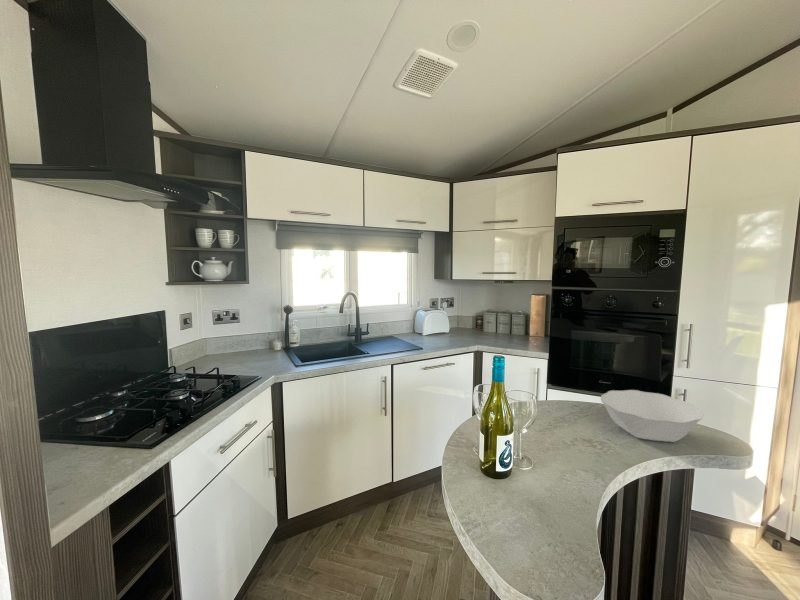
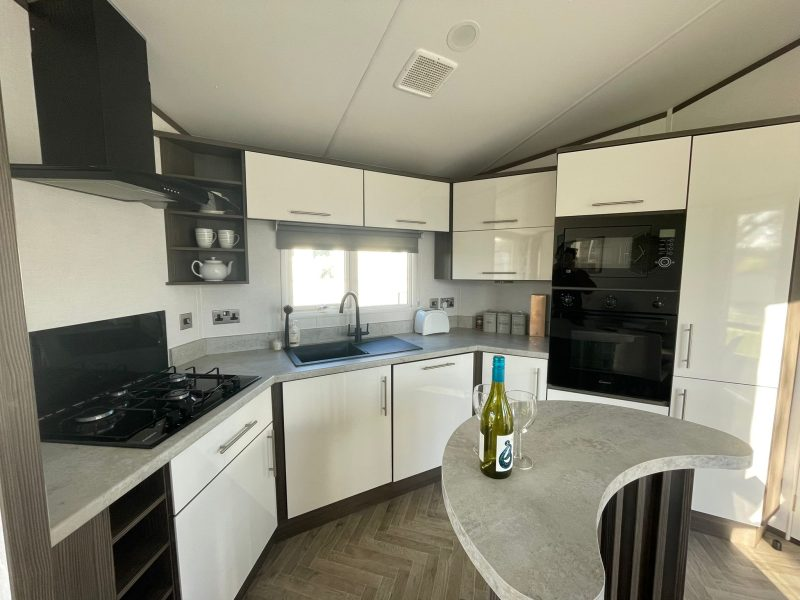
- bowl [600,389,704,443]
